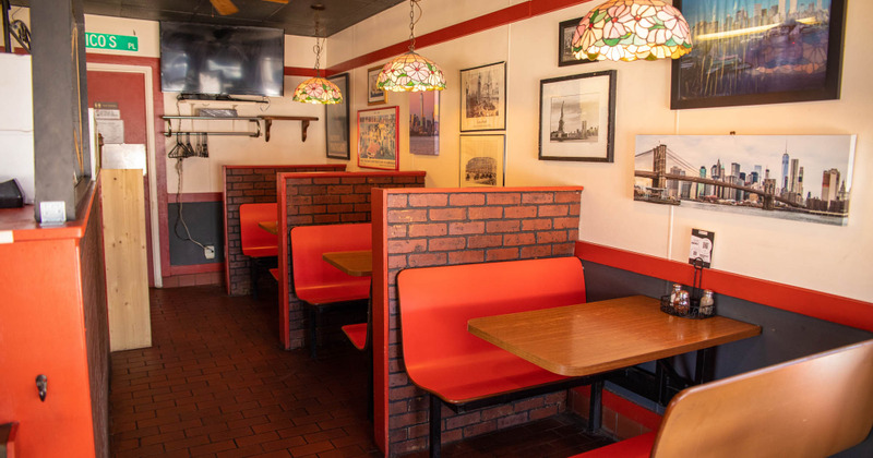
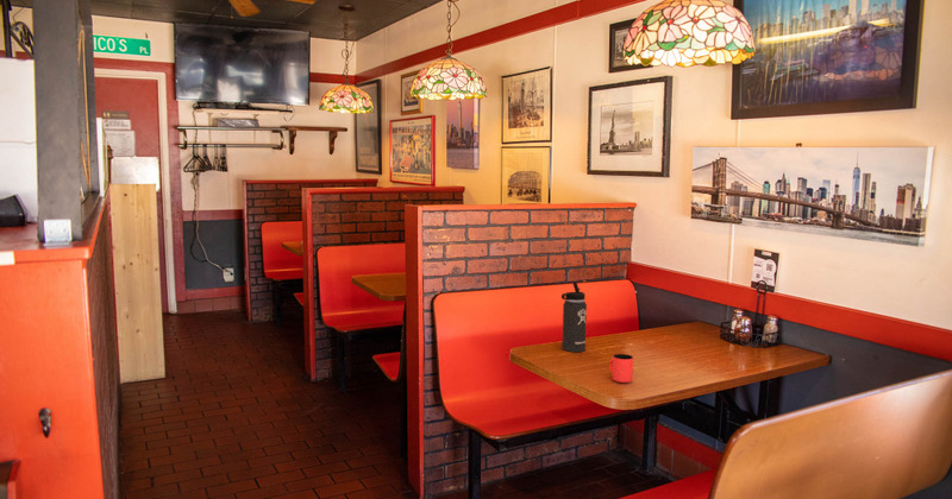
+ cup [608,353,634,384]
+ thermos bottle [560,282,588,353]
